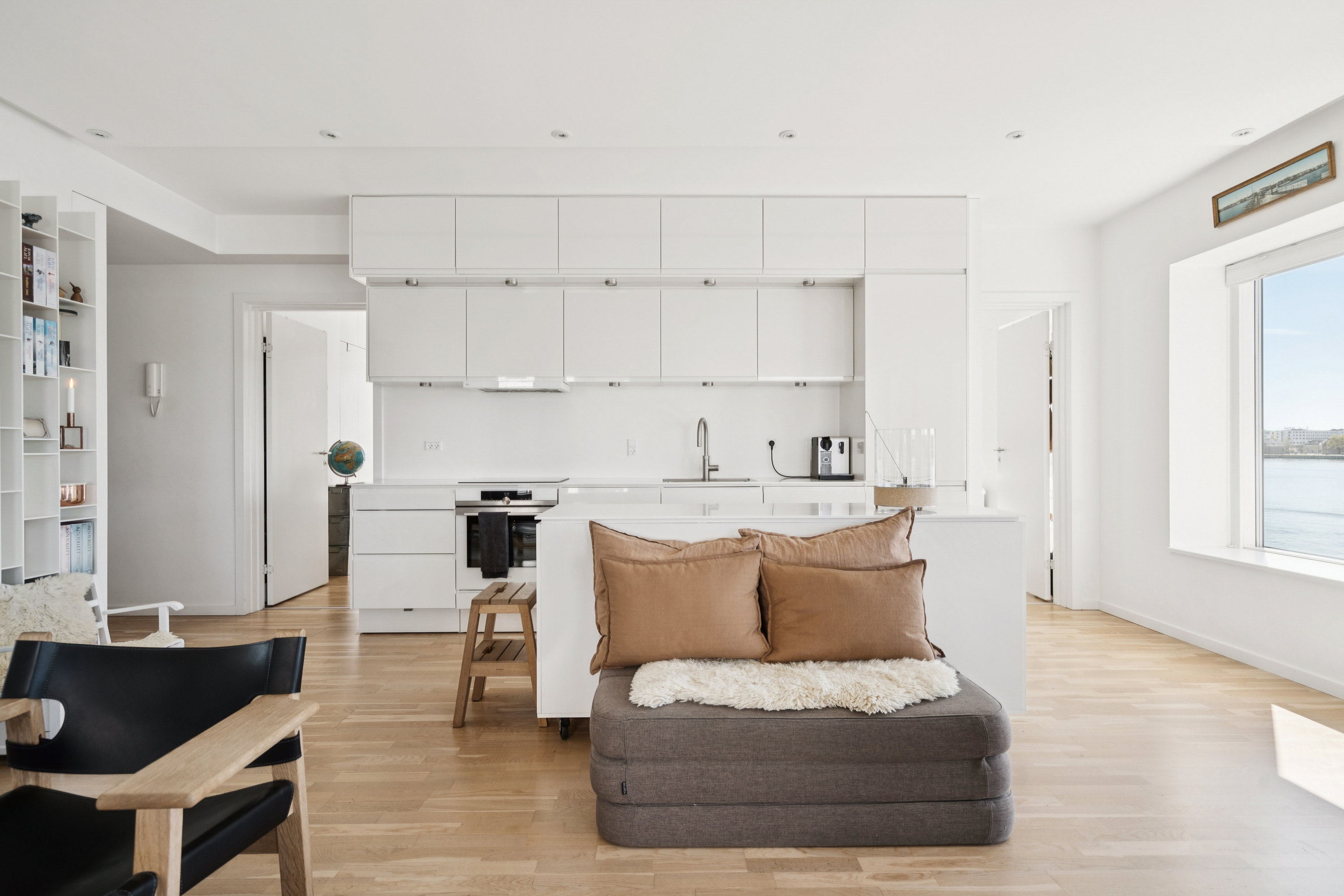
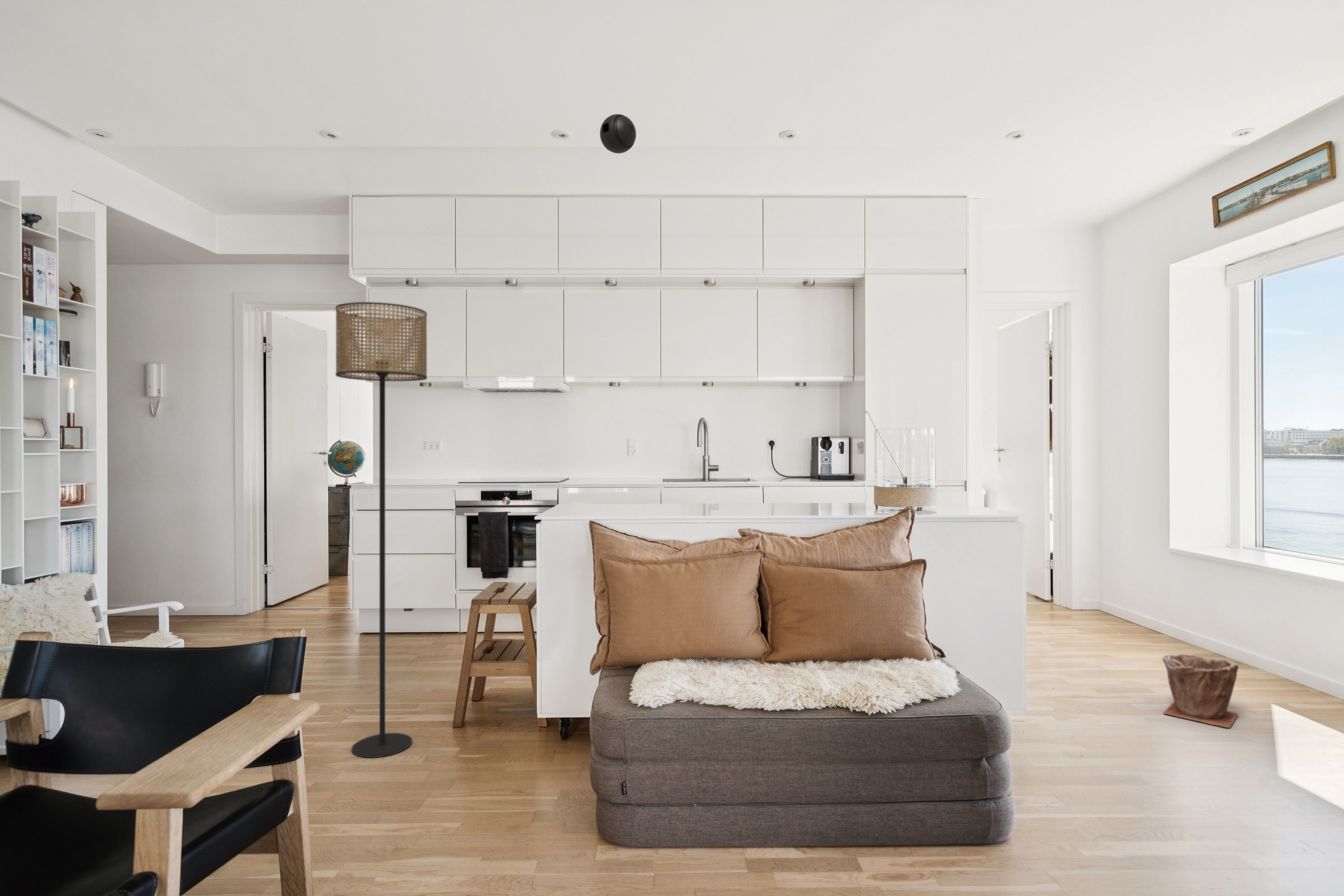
+ floor lamp [335,302,427,758]
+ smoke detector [599,114,637,154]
+ plant pot [1162,654,1239,728]
